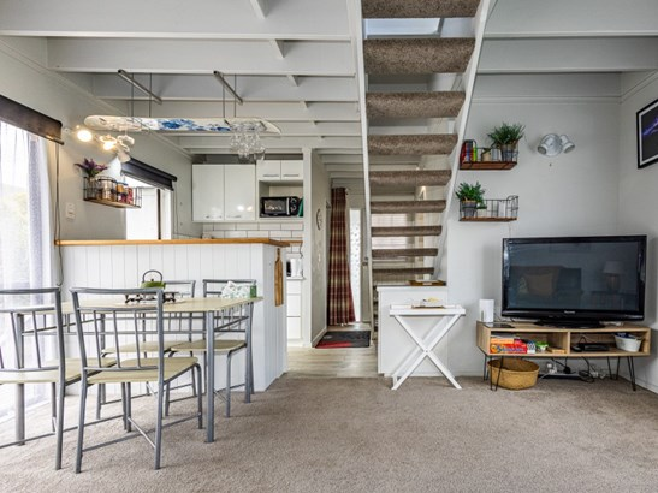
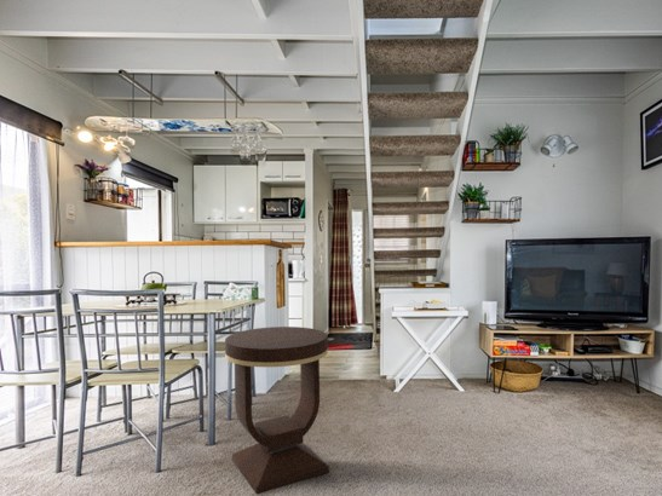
+ side table [224,325,330,496]
